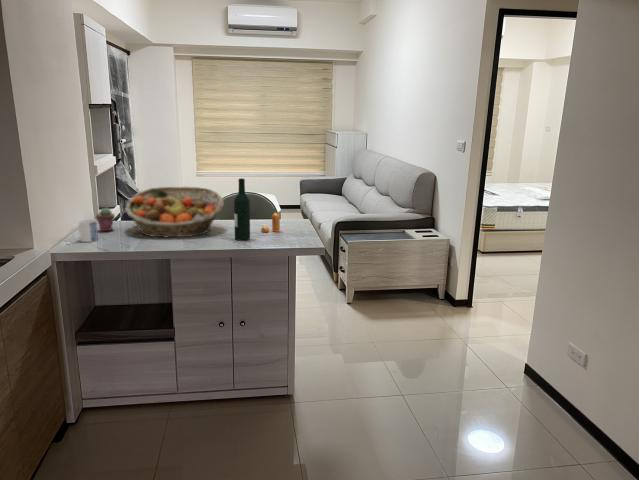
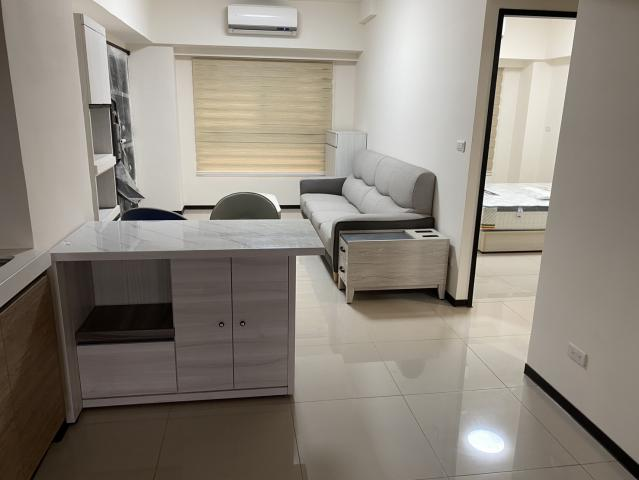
- mug [70,218,99,243]
- potted succulent [95,207,116,232]
- pepper shaker [260,212,281,233]
- fruit basket [124,186,225,238]
- wine bottle [233,178,251,241]
